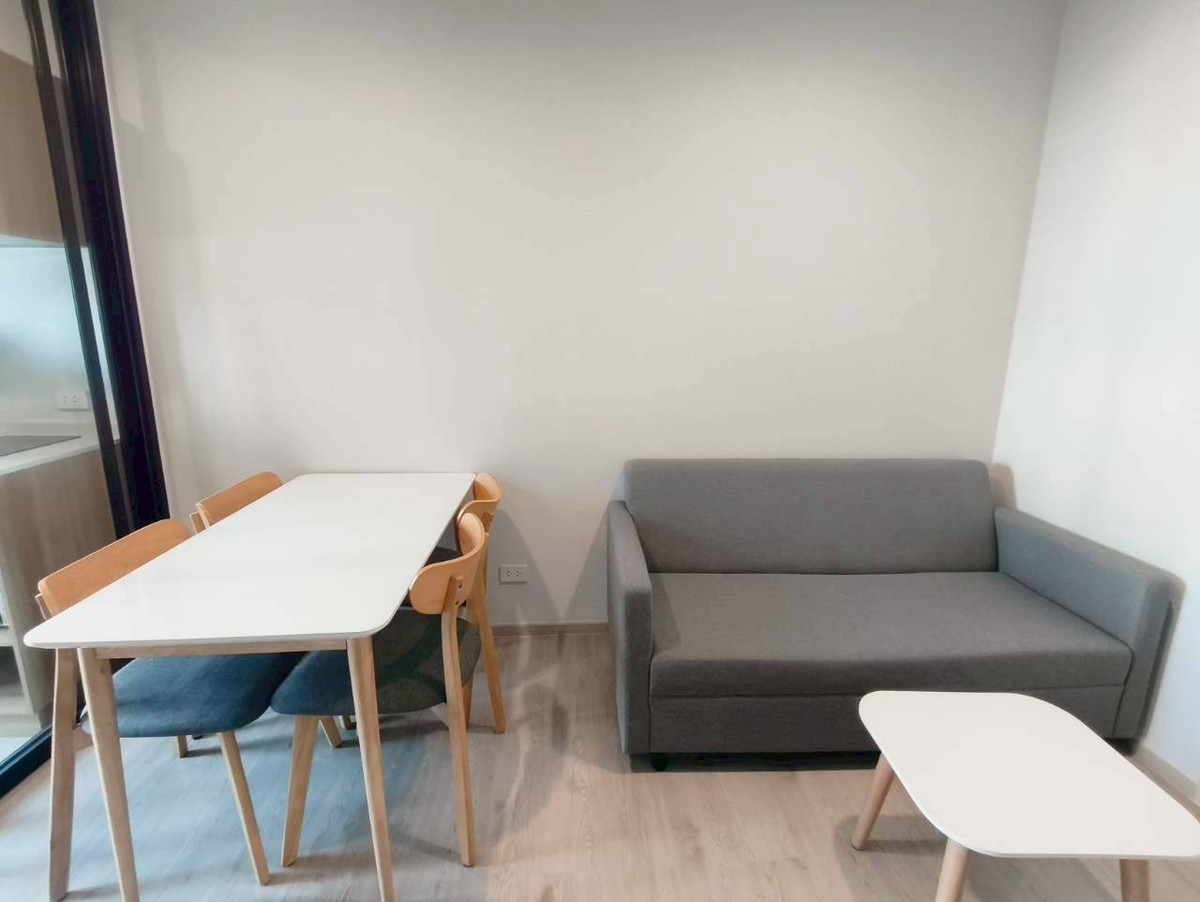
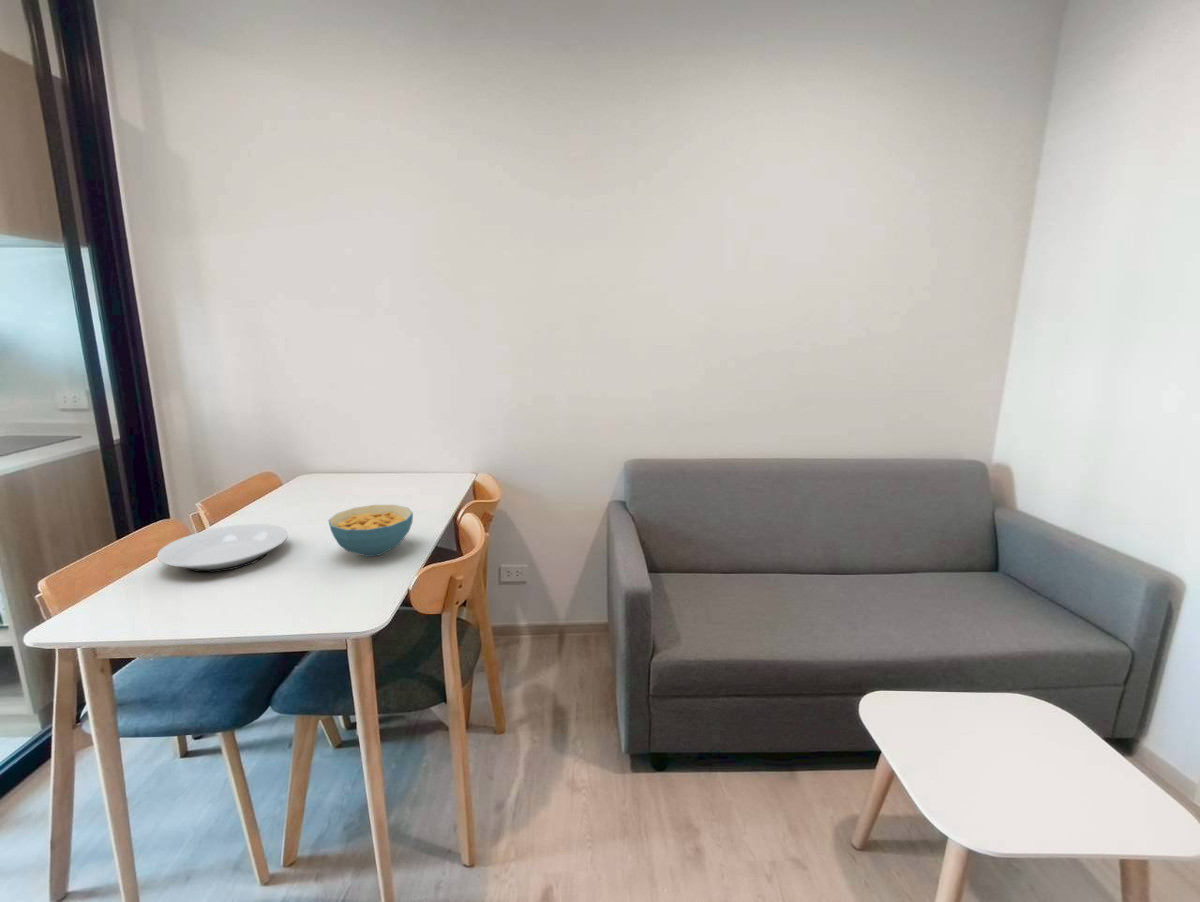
+ cereal bowl [327,504,414,558]
+ plate [156,523,289,573]
